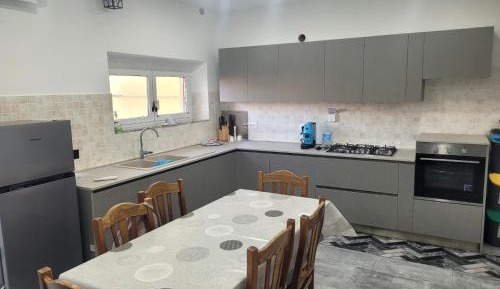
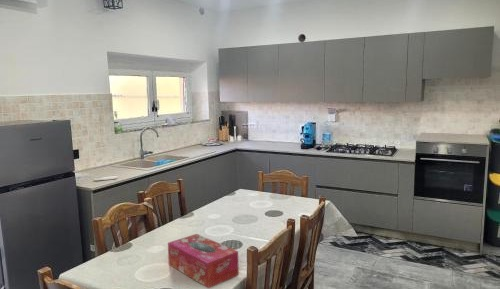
+ tissue box [167,233,240,289]
